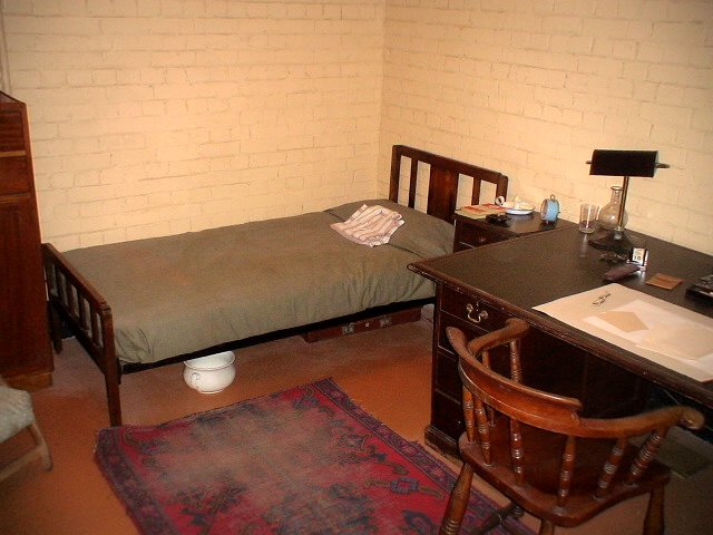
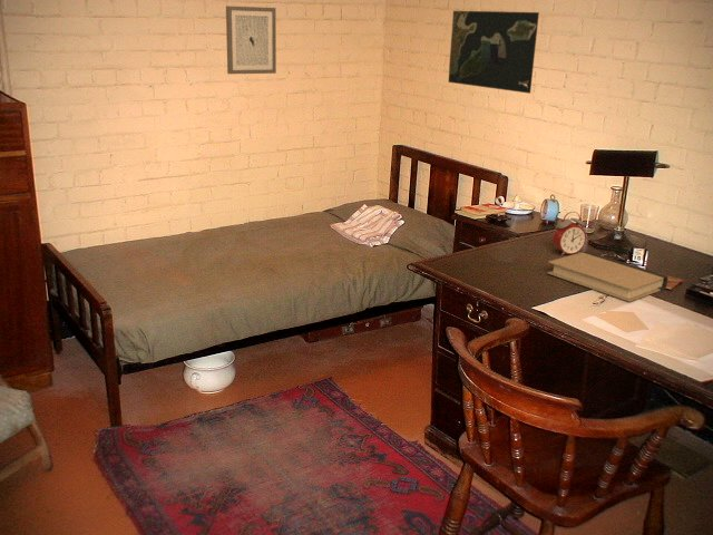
+ book [547,251,668,303]
+ alarm clock [553,211,587,256]
+ wall art [225,4,277,75]
+ map [447,10,540,95]
